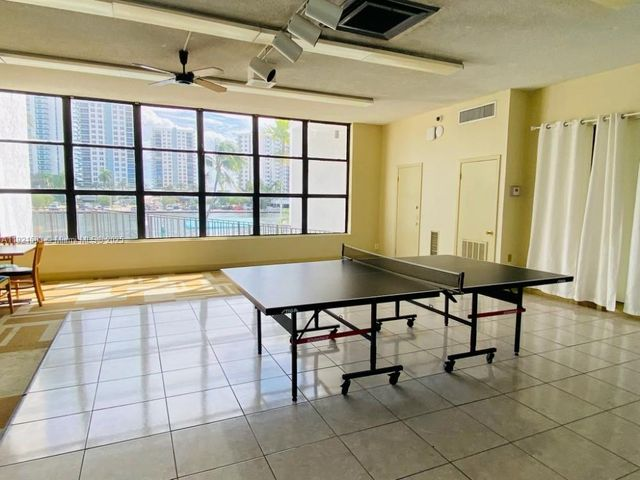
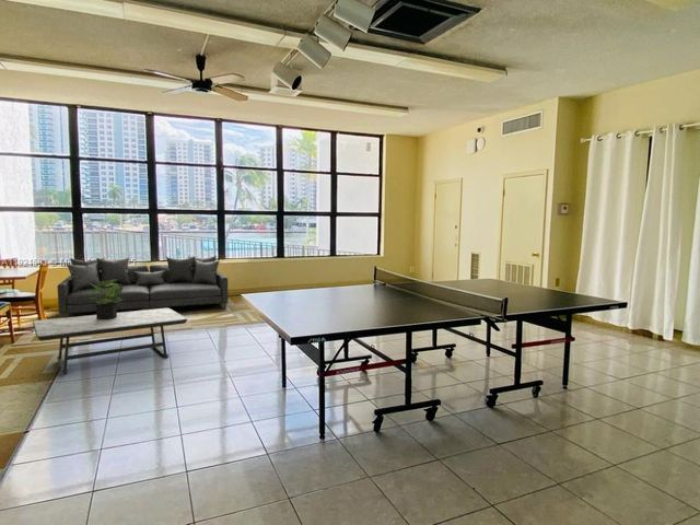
+ coffee table [32,307,188,376]
+ potted plant [81,279,122,320]
+ sofa [57,255,229,318]
